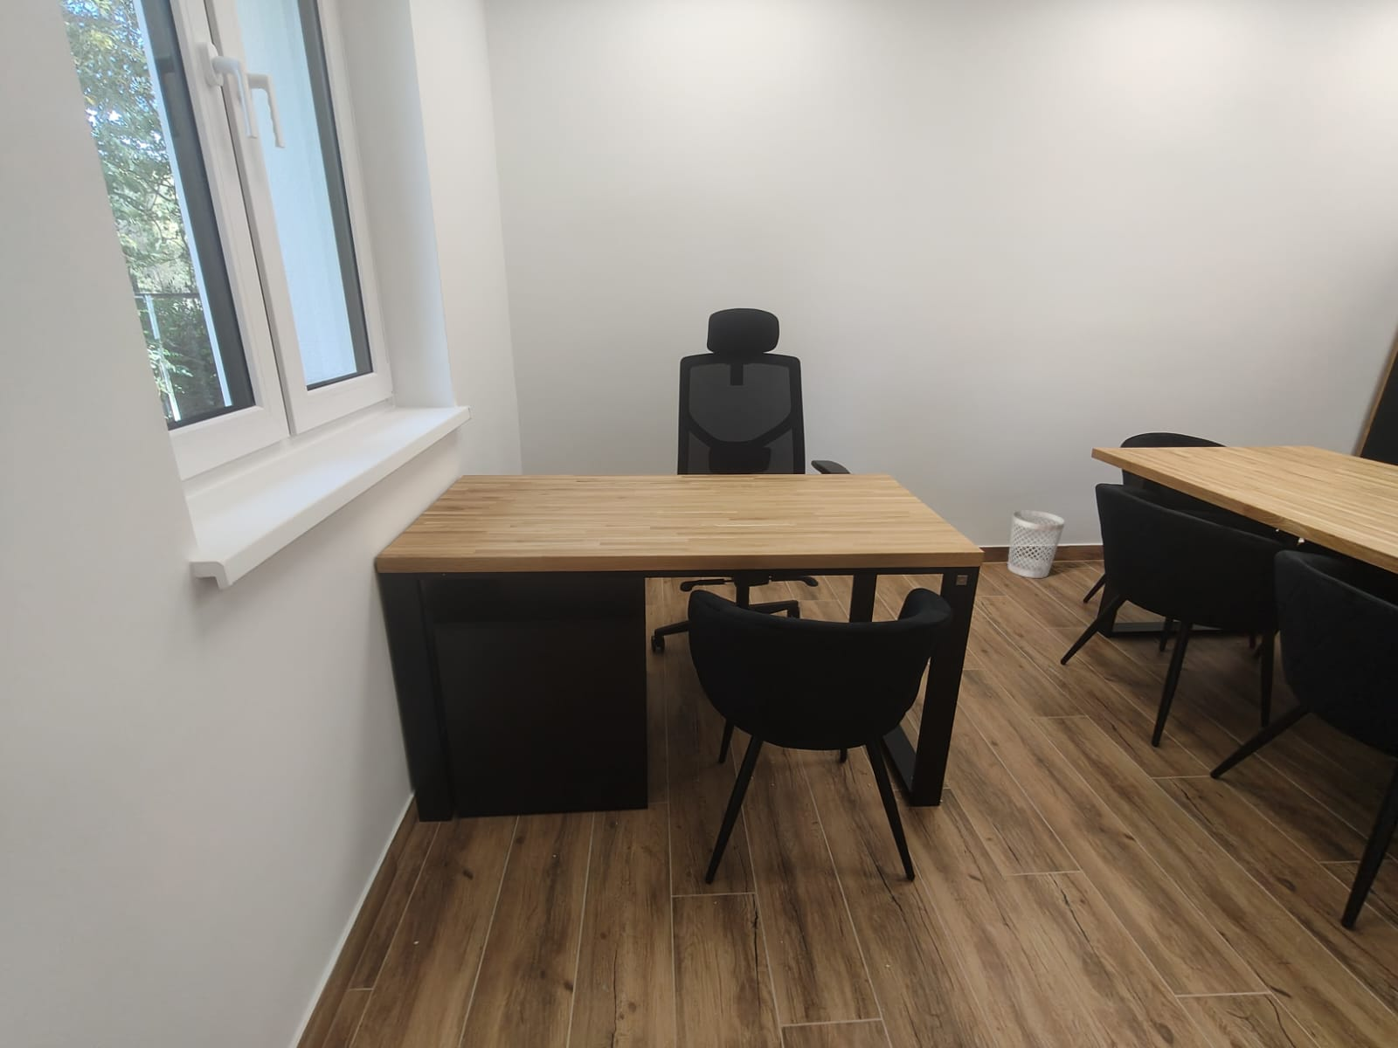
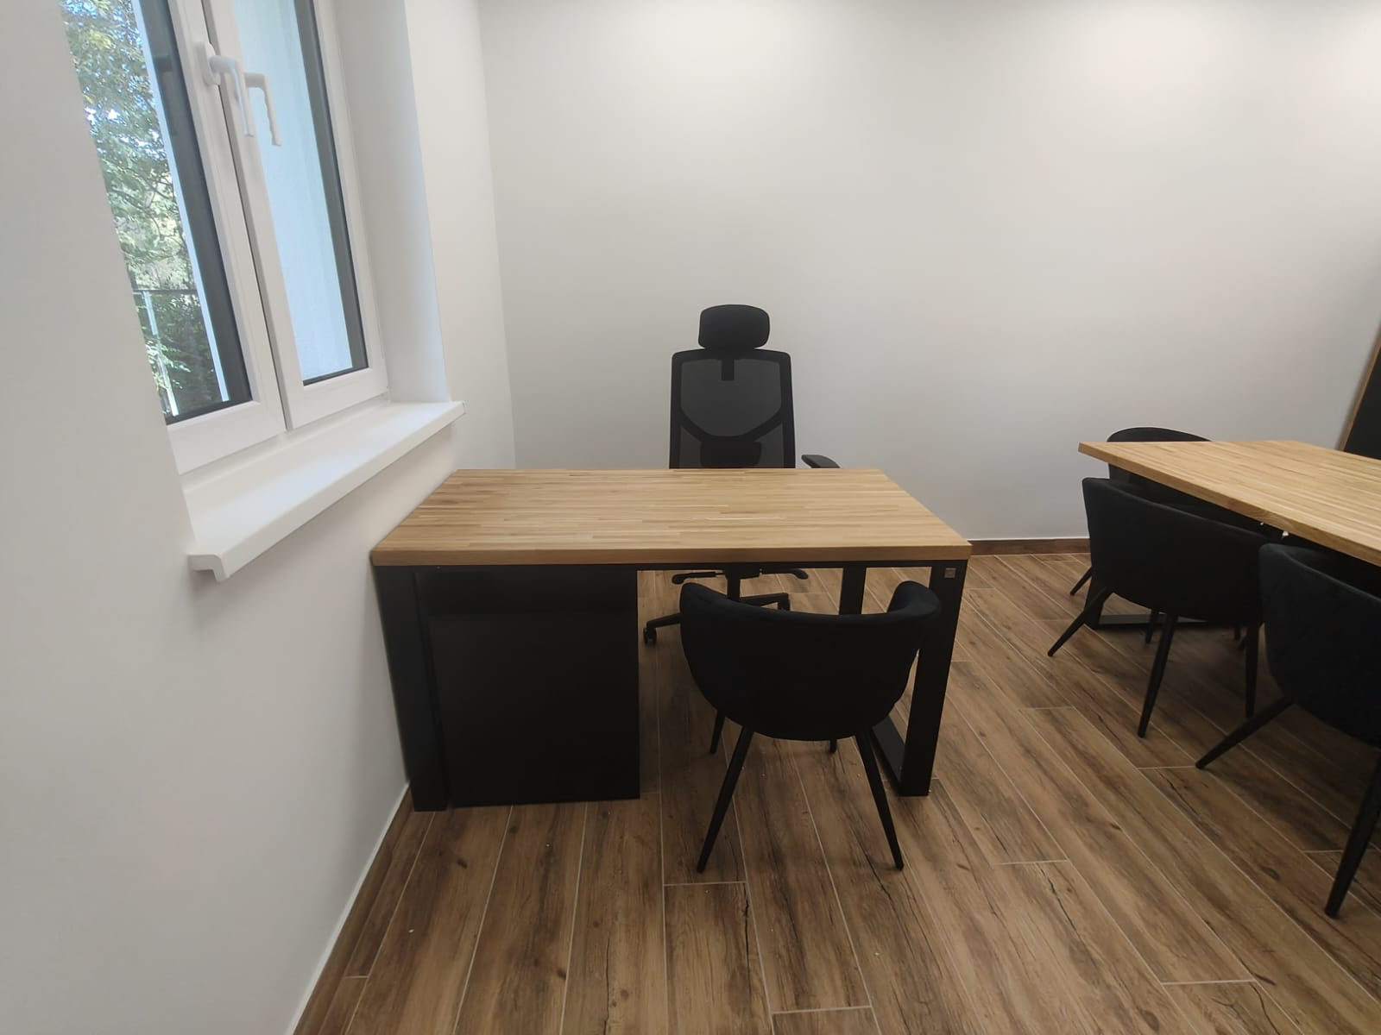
- wastebasket [1006,510,1066,579]
